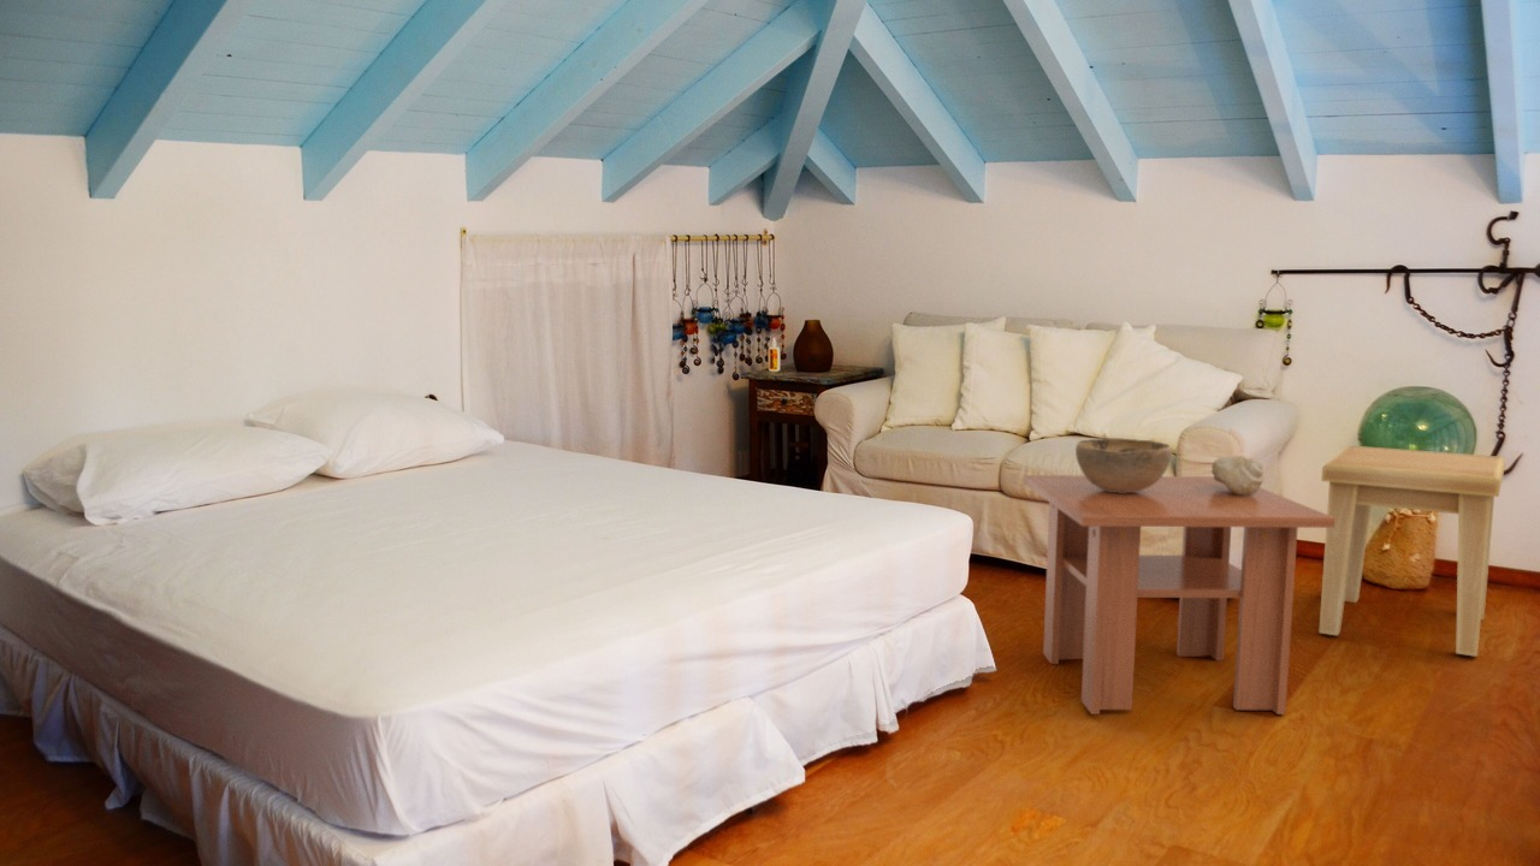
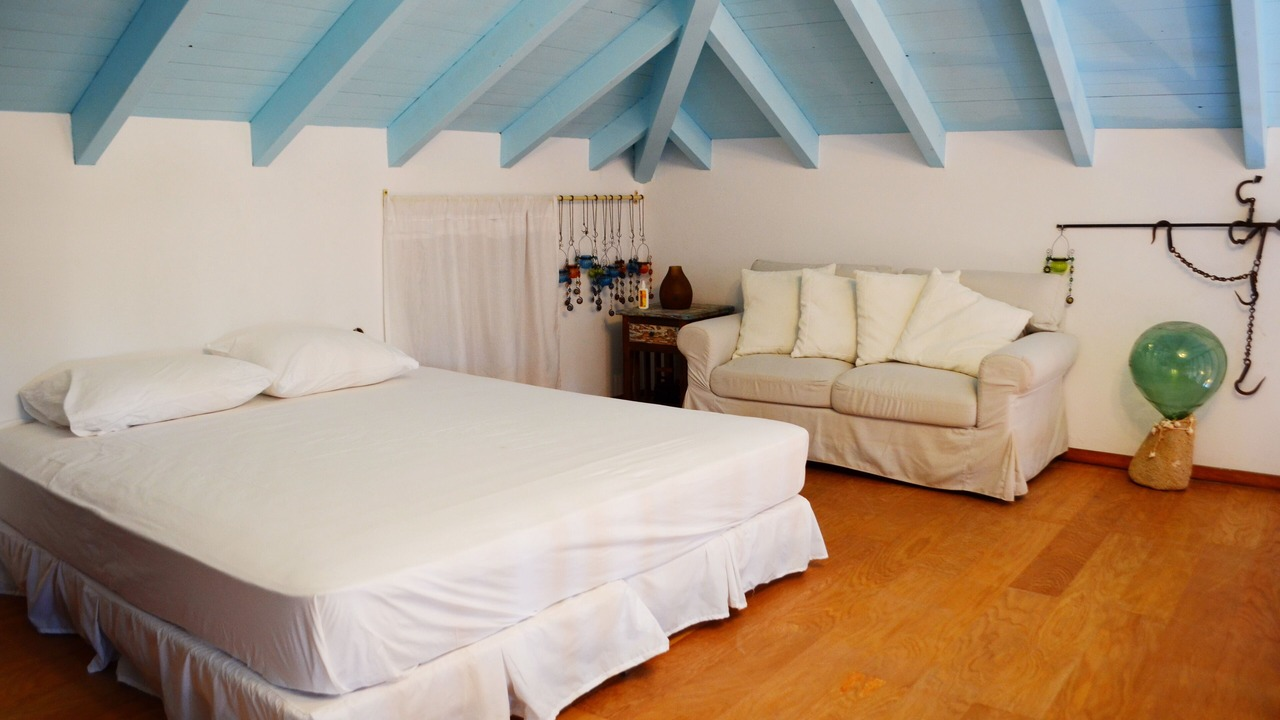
- seashell [1210,455,1266,496]
- coffee table [1023,474,1334,716]
- side table [1317,444,1506,658]
- decorative bowl [1074,437,1173,493]
